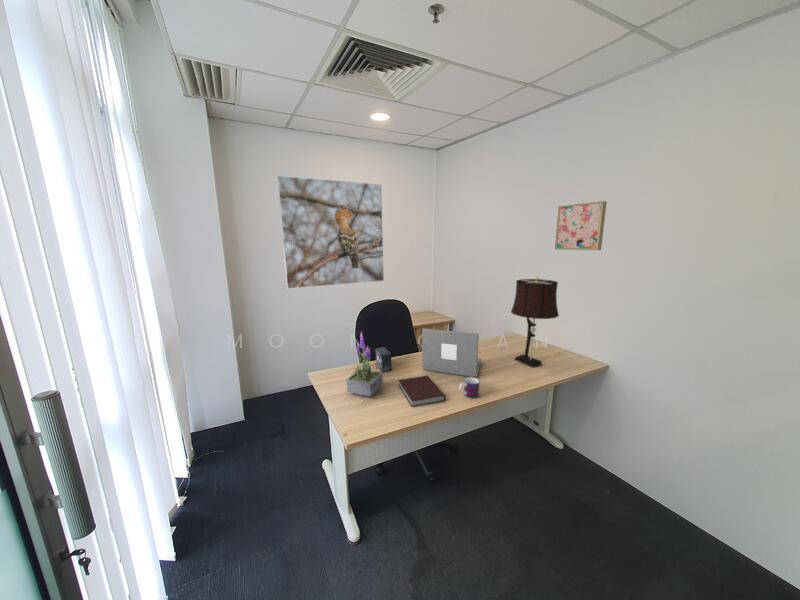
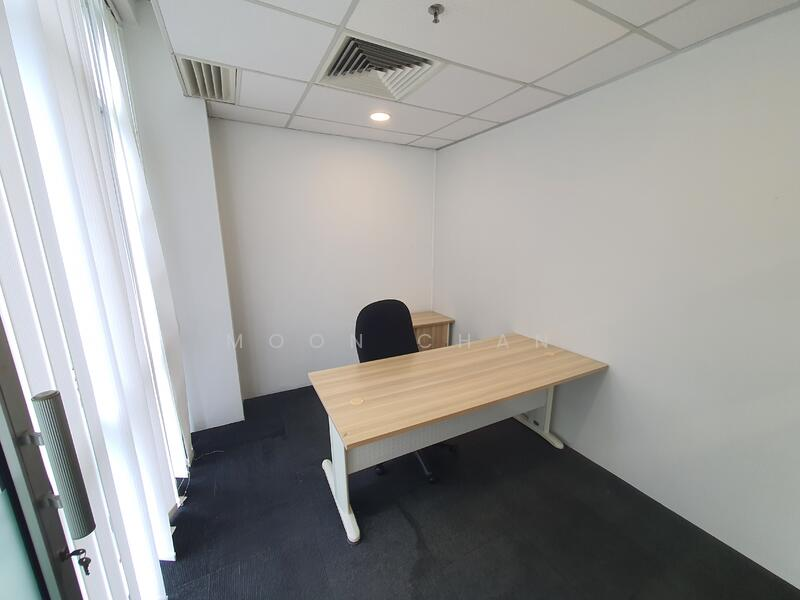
- table lamp [510,276,560,368]
- potted plant [346,331,384,398]
- mug [458,377,481,399]
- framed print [276,175,385,290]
- laptop [421,328,482,378]
- wall art [554,200,608,251]
- small box [374,346,393,373]
- notebook [397,375,447,408]
